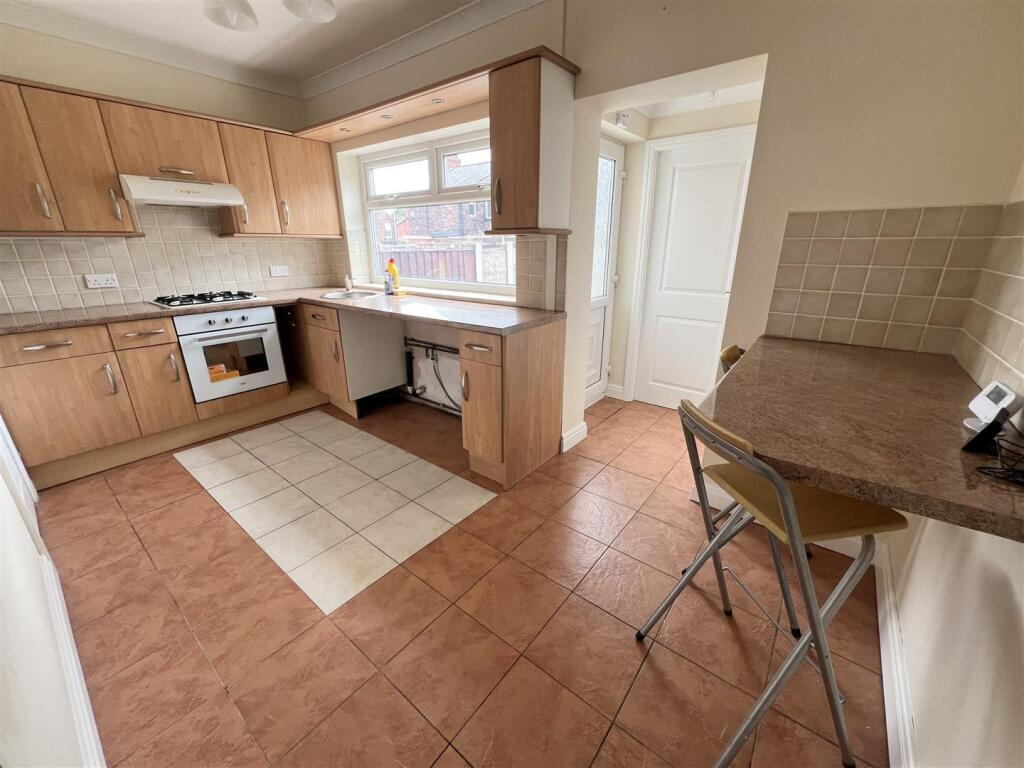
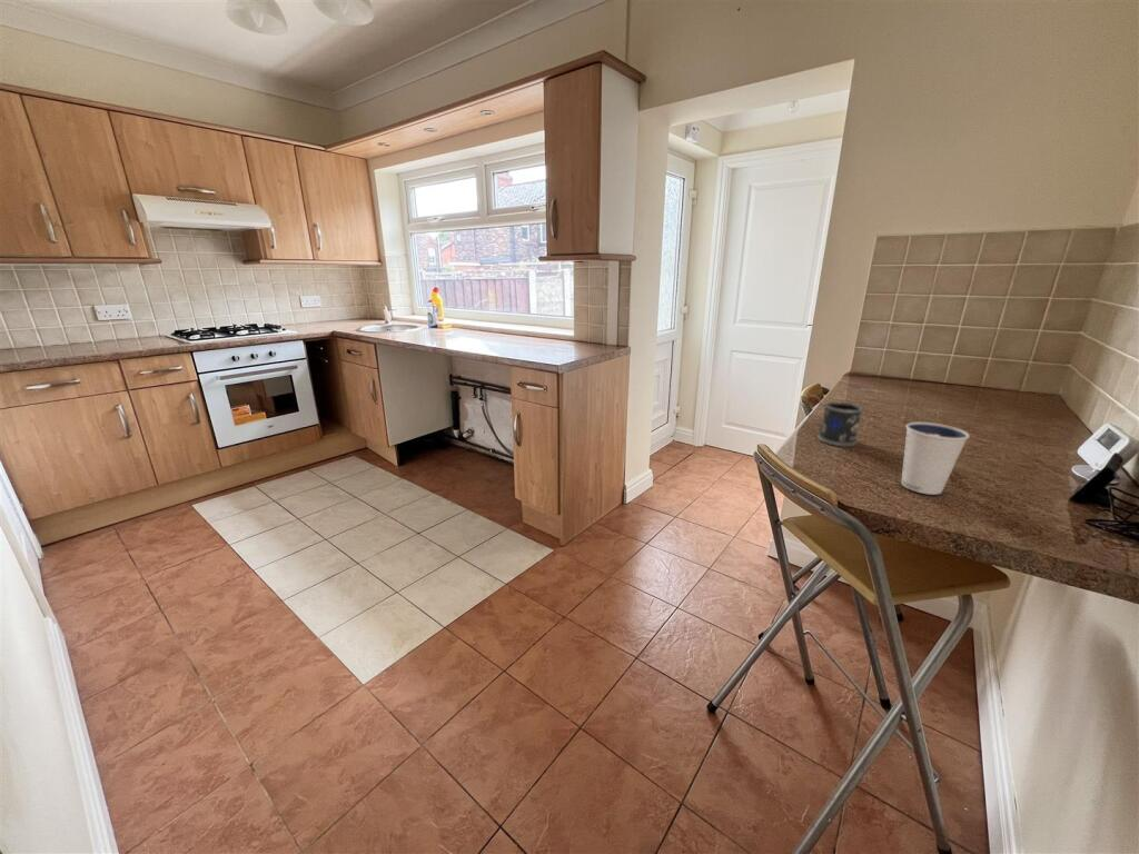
+ dixie cup [900,420,971,496]
+ mug [803,394,864,447]
